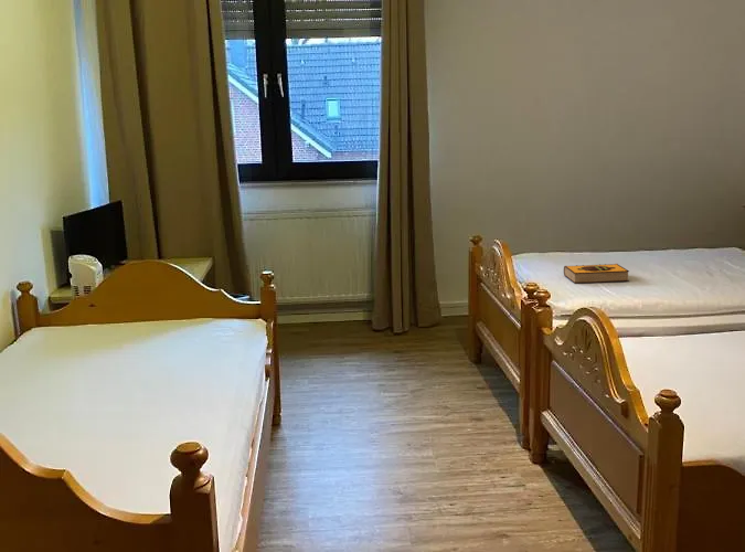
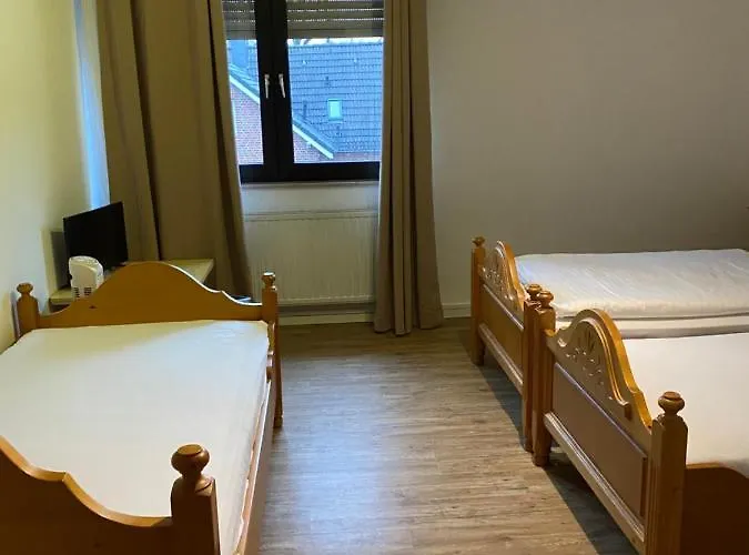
- hardback book [563,263,630,285]
